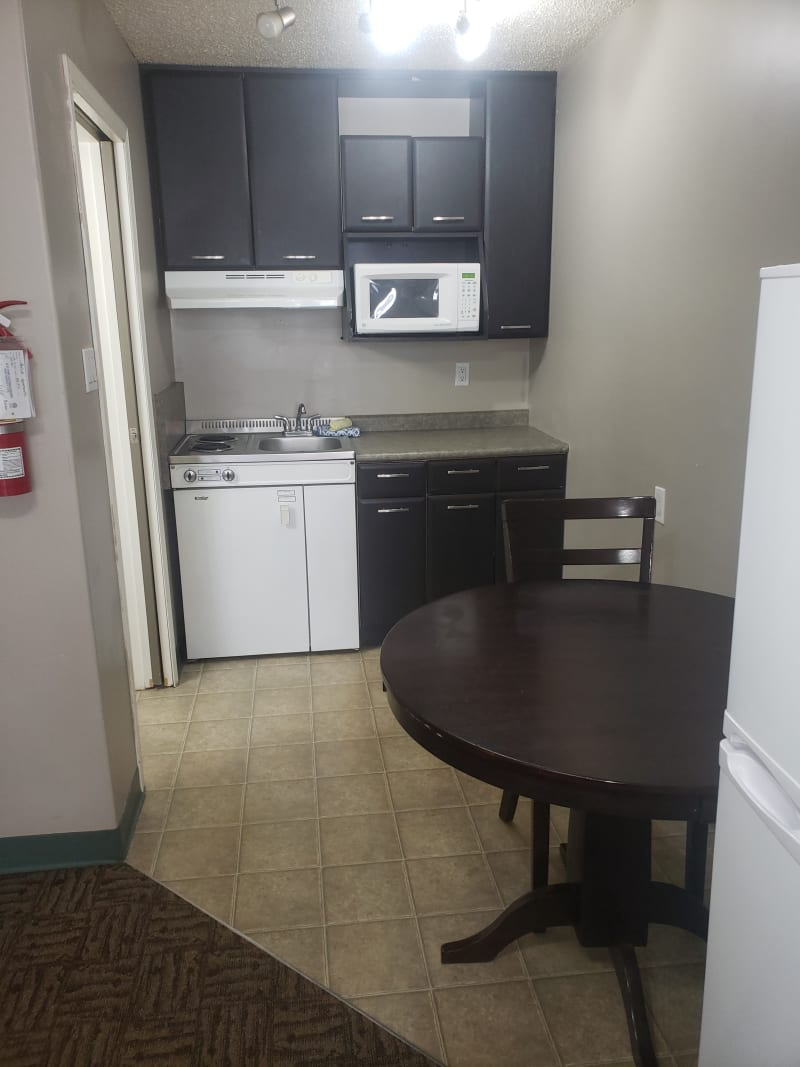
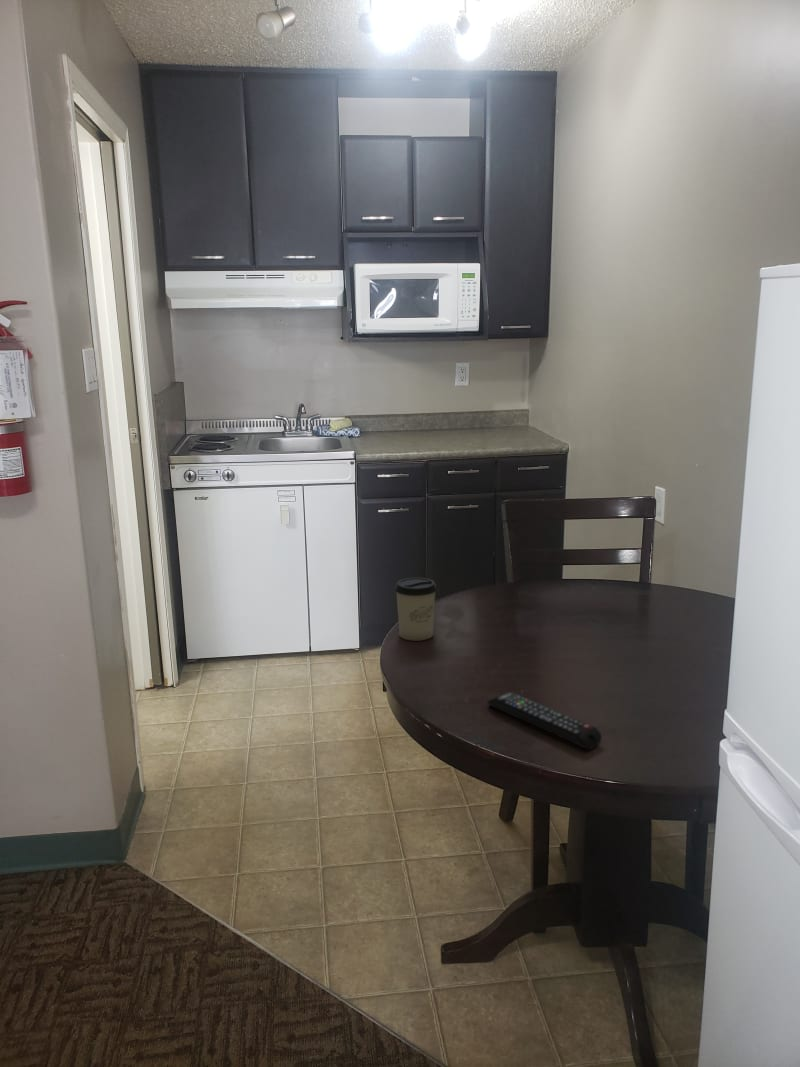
+ remote control [486,691,603,750]
+ cup [394,576,438,642]
